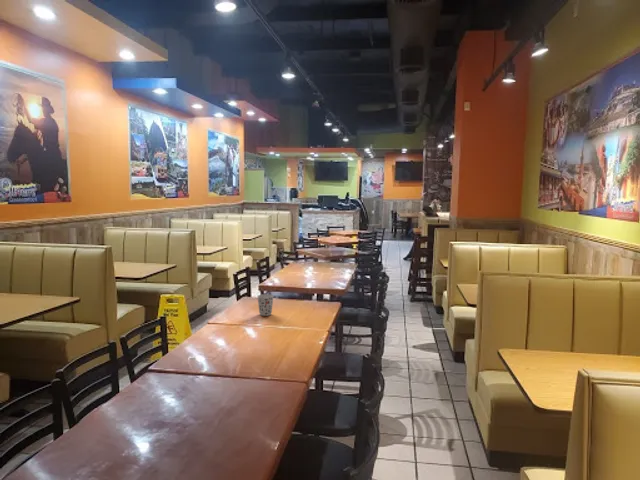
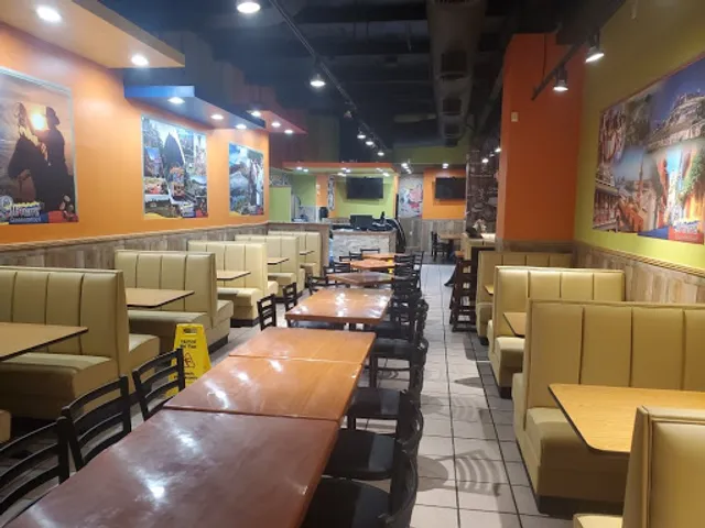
- cup [256,293,275,317]
